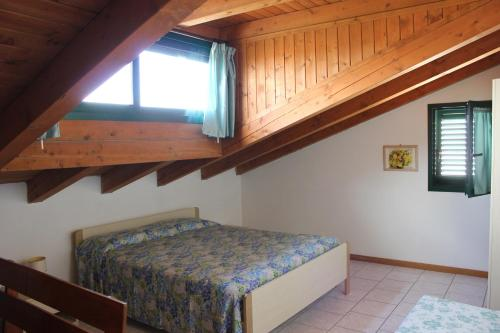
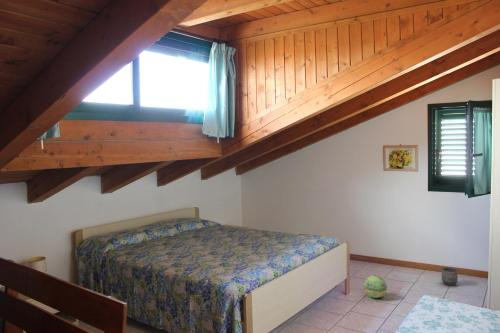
+ planter [441,266,459,287]
+ ball [363,274,388,299]
